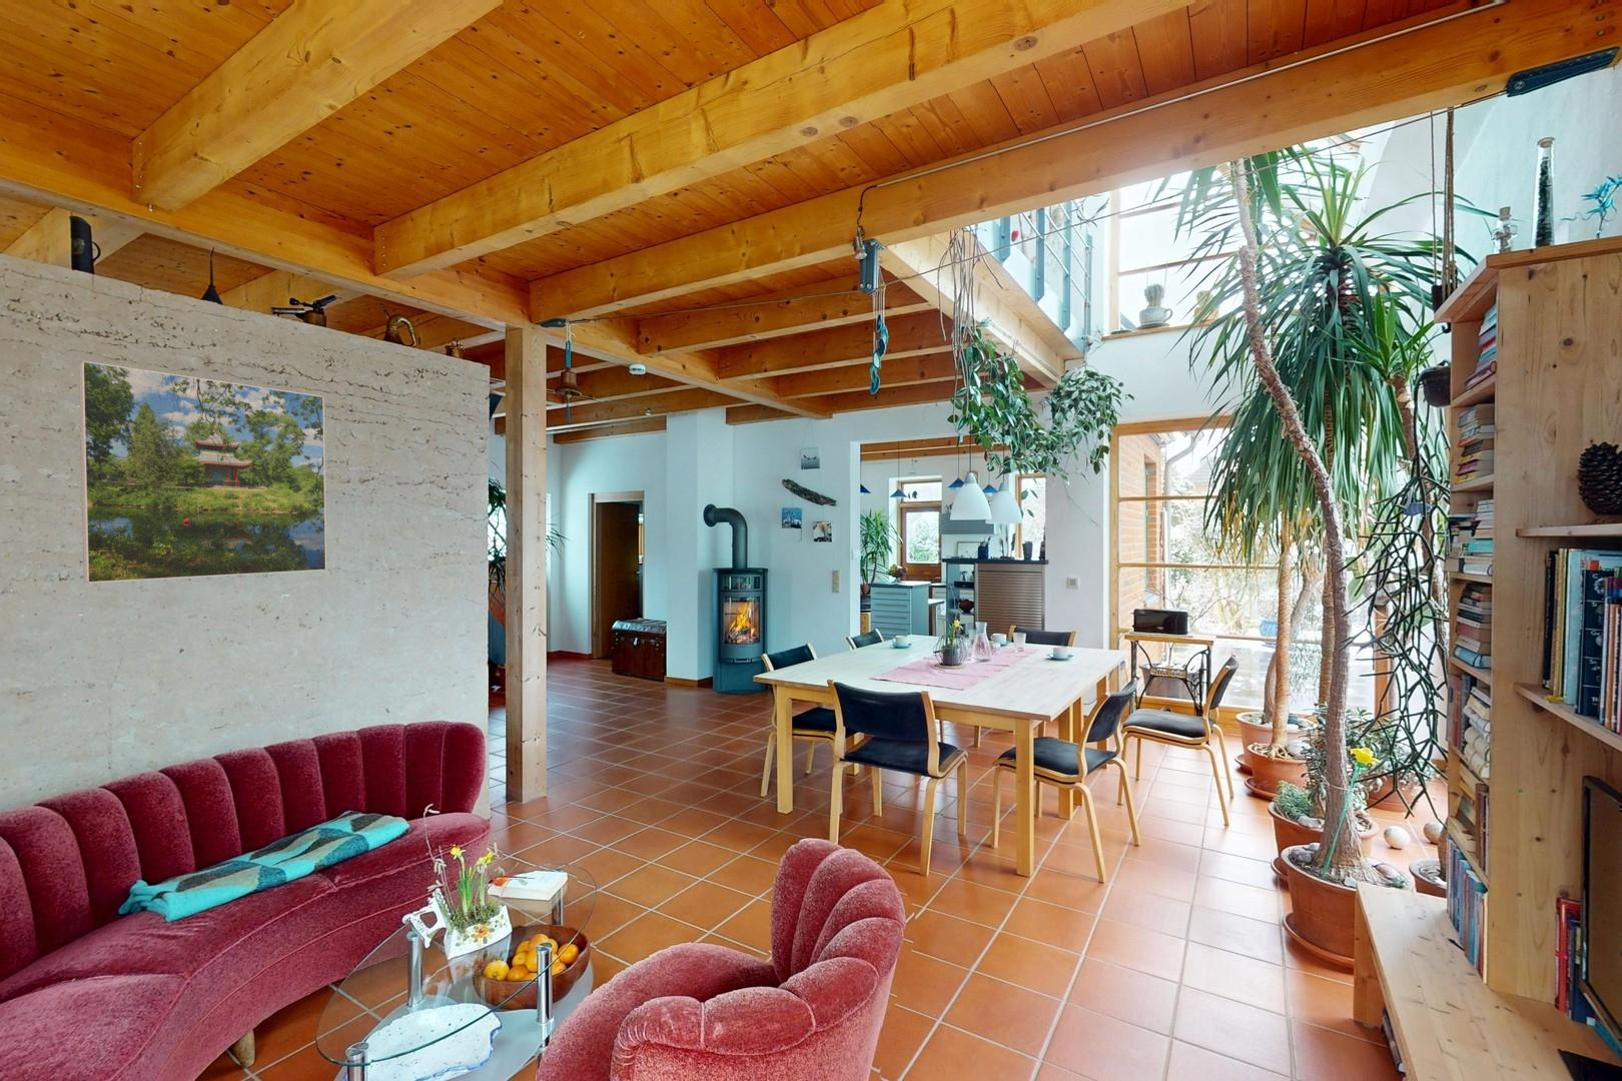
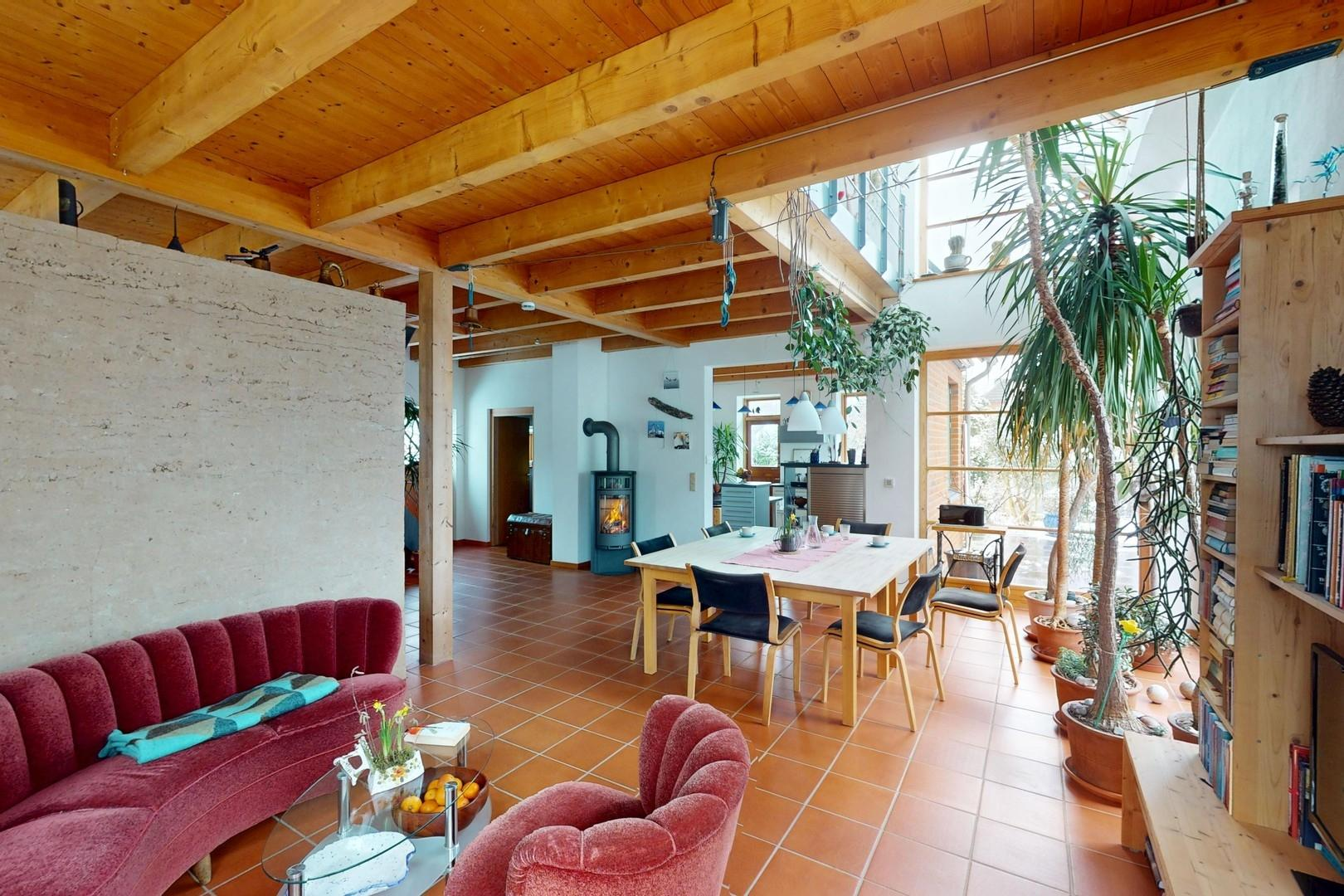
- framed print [78,360,327,585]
